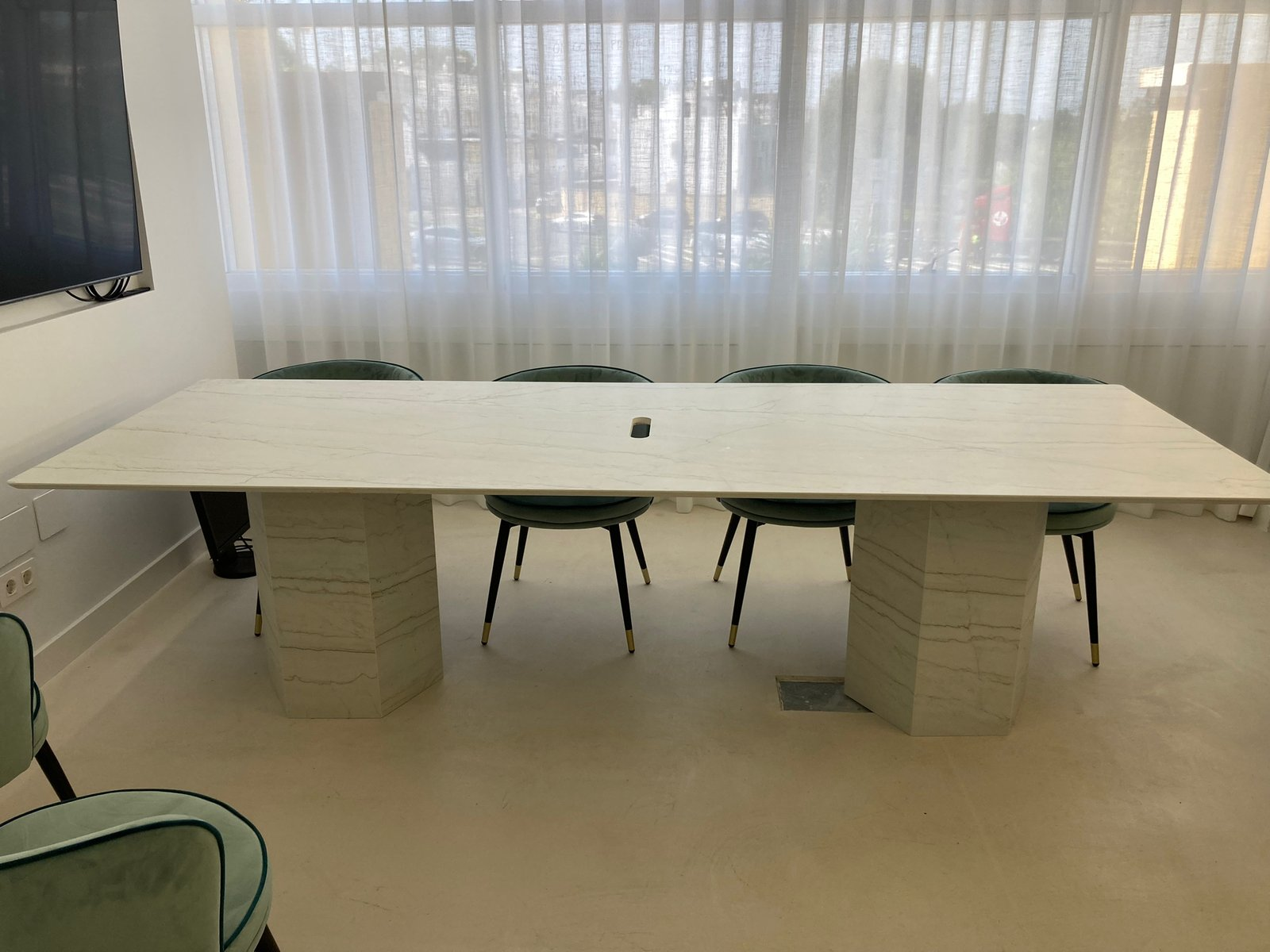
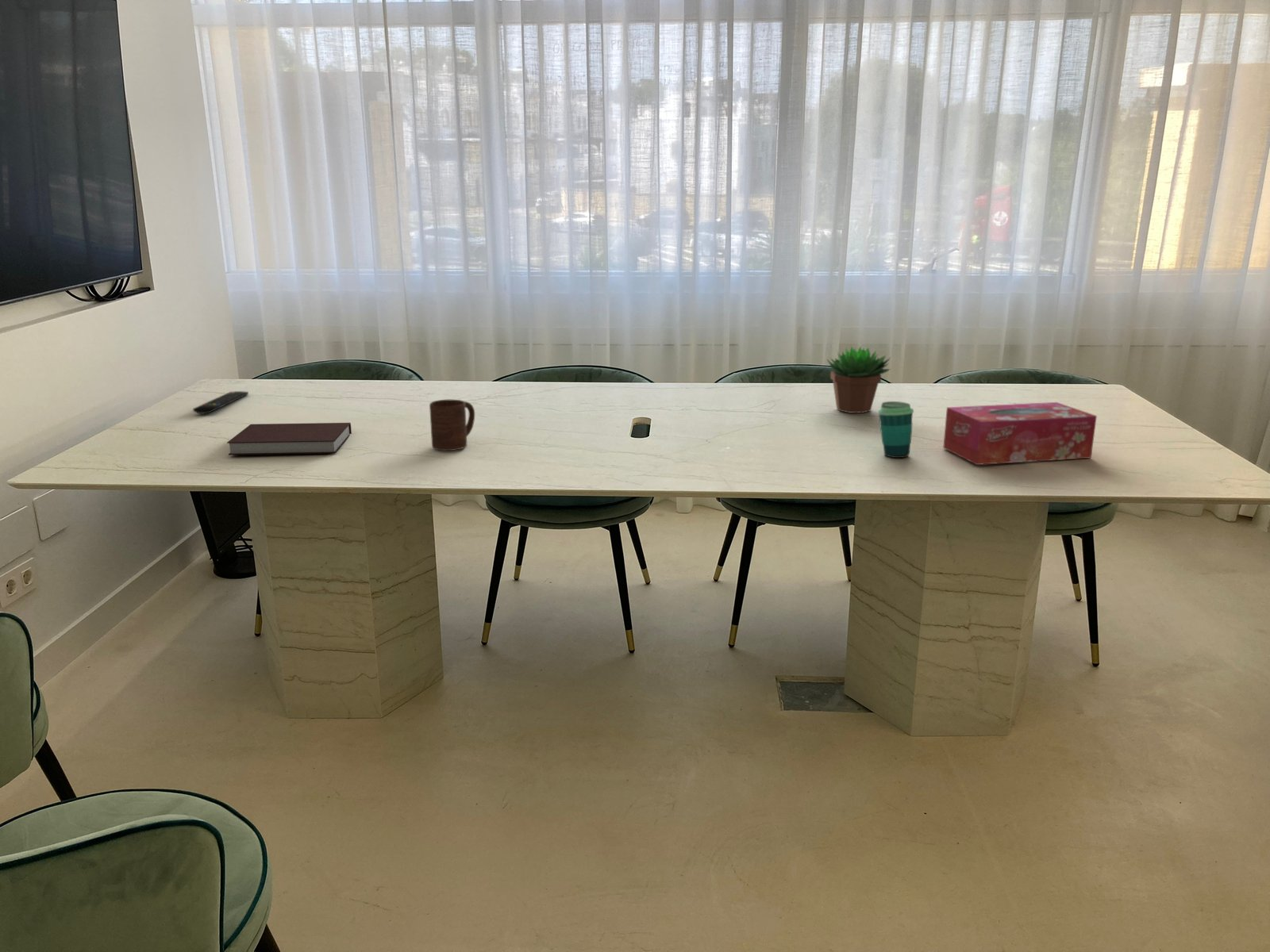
+ notebook [226,422,352,456]
+ remote control [192,390,249,414]
+ cup [877,401,914,459]
+ tissue box [942,401,1098,466]
+ cup [429,399,475,451]
+ succulent plant [826,346,891,414]
